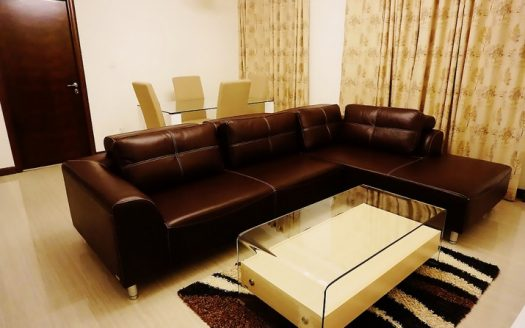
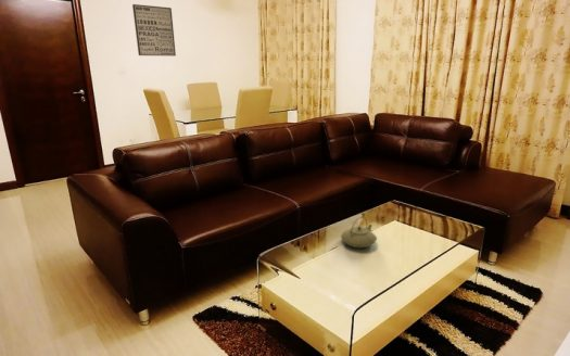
+ wall art [131,3,177,56]
+ teapot [340,215,378,249]
